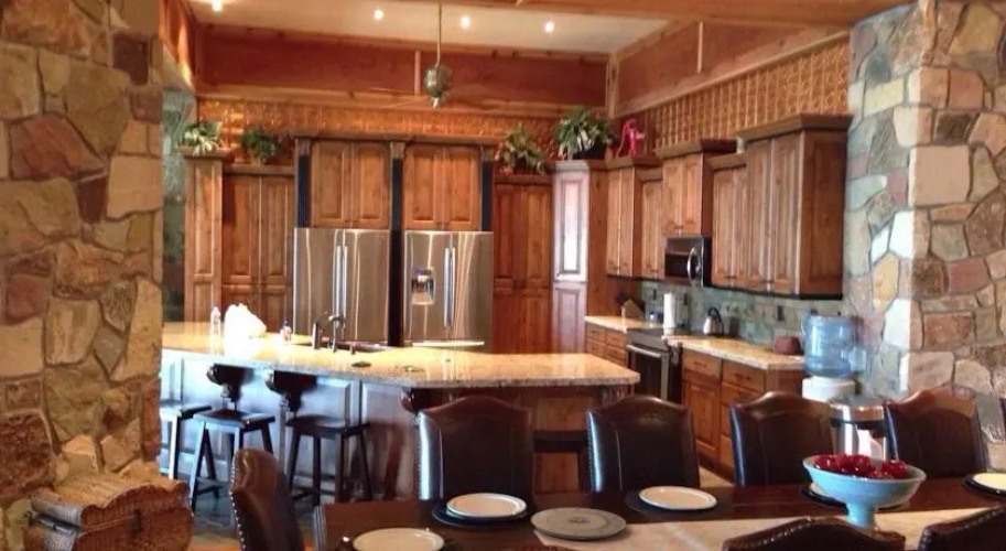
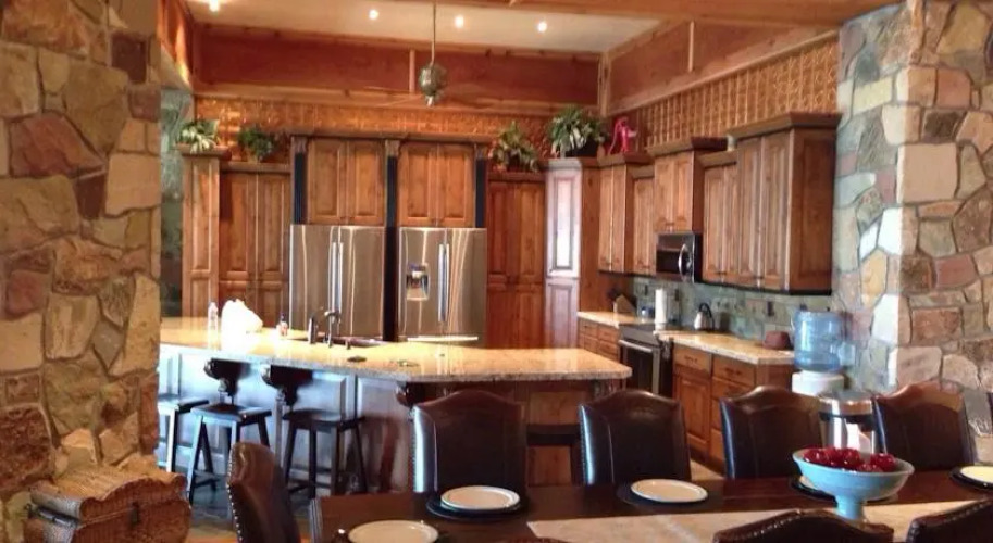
- plate [530,507,627,540]
